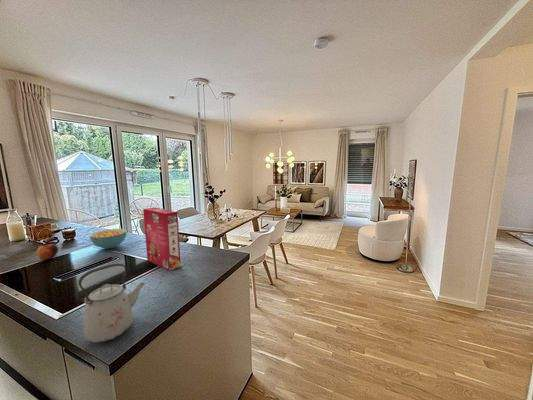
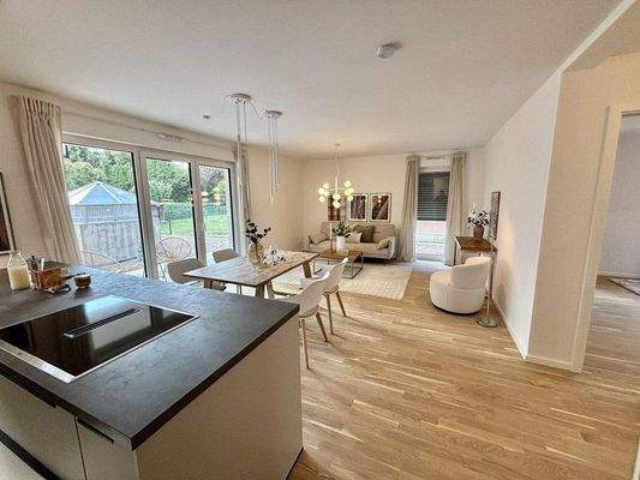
- cereal bowl [89,228,127,250]
- cereal box [142,207,182,272]
- kettle [77,262,146,344]
- apple [36,243,59,261]
